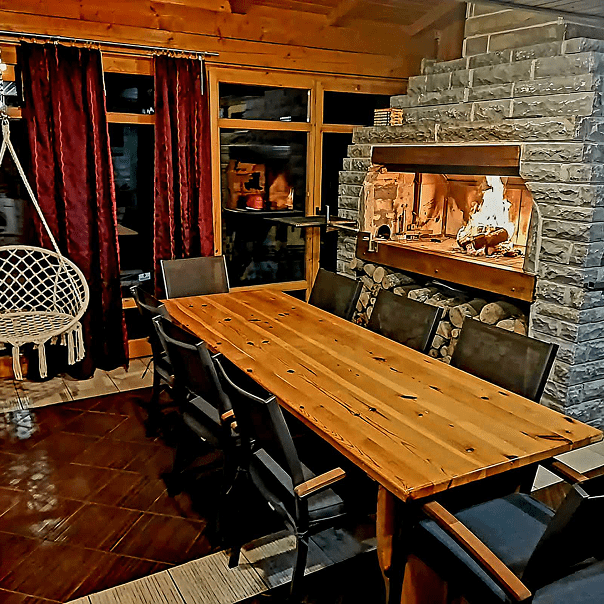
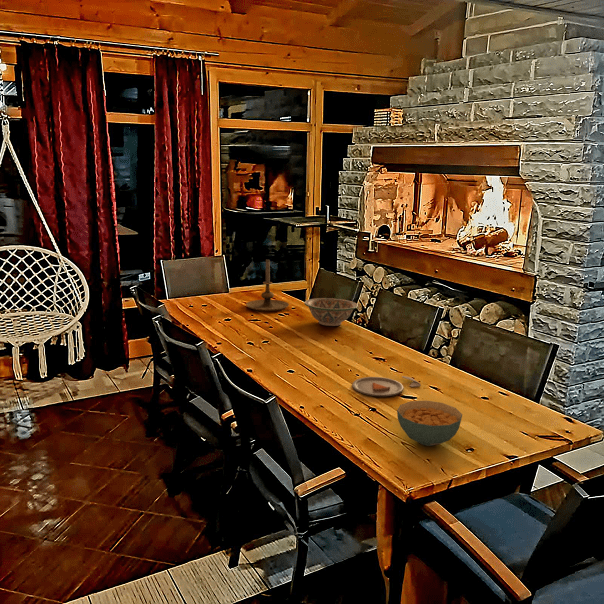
+ decorative bowl [303,297,359,327]
+ cereal bowl [396,400,463,447]
+ candle holder [245,259,290,312]
+ dinner plate [351,375,422,397]
